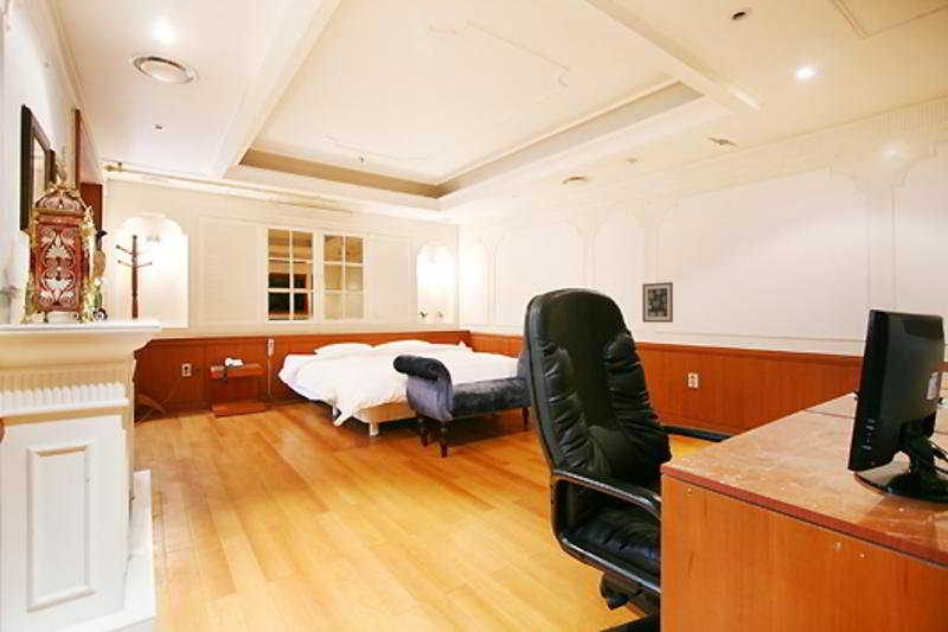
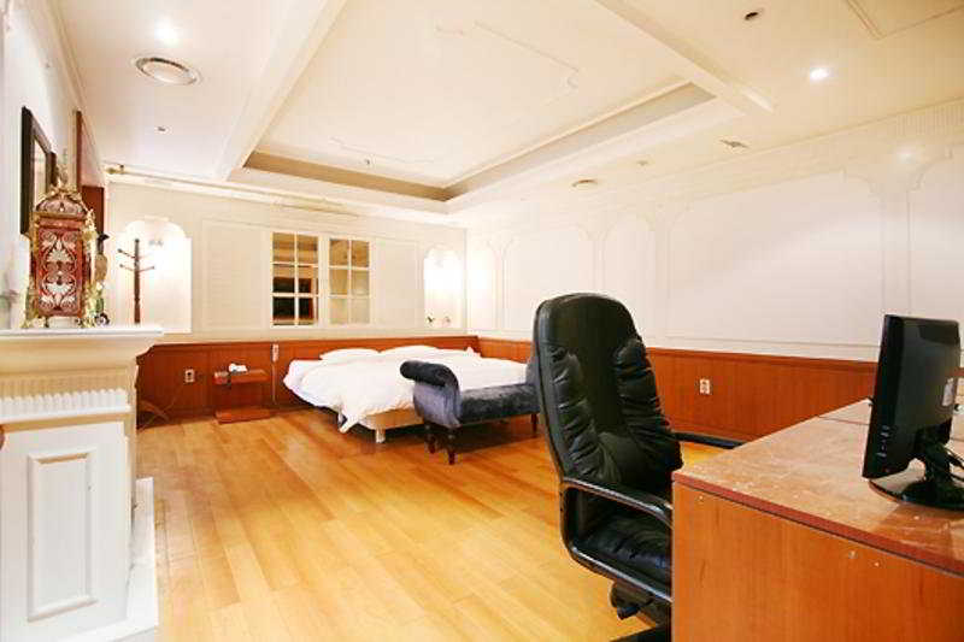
- wall art [641,281,674,324]
